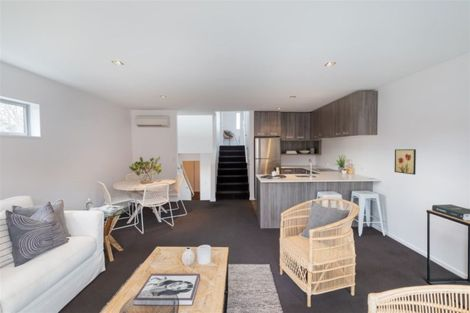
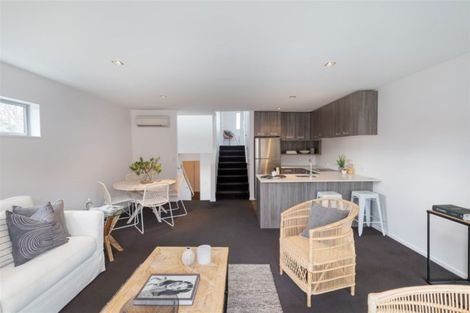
- wall art [394,148,417,176]
